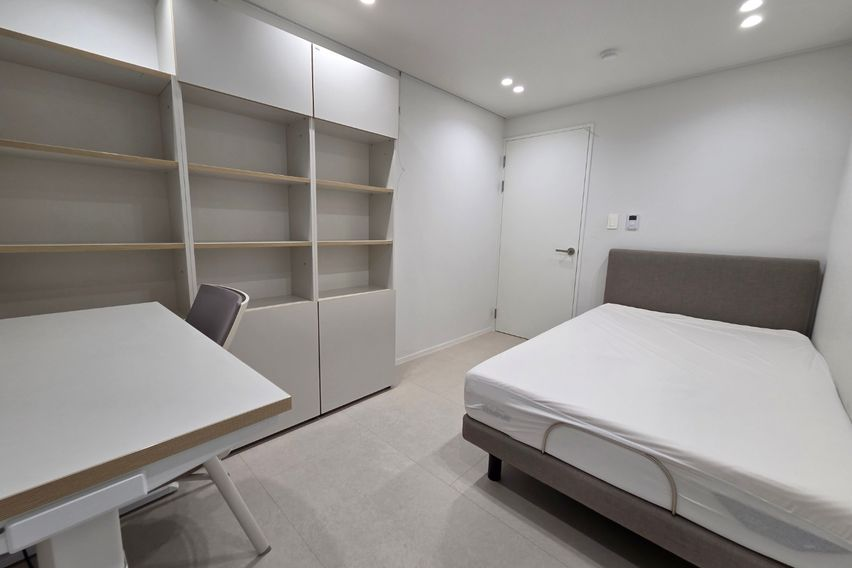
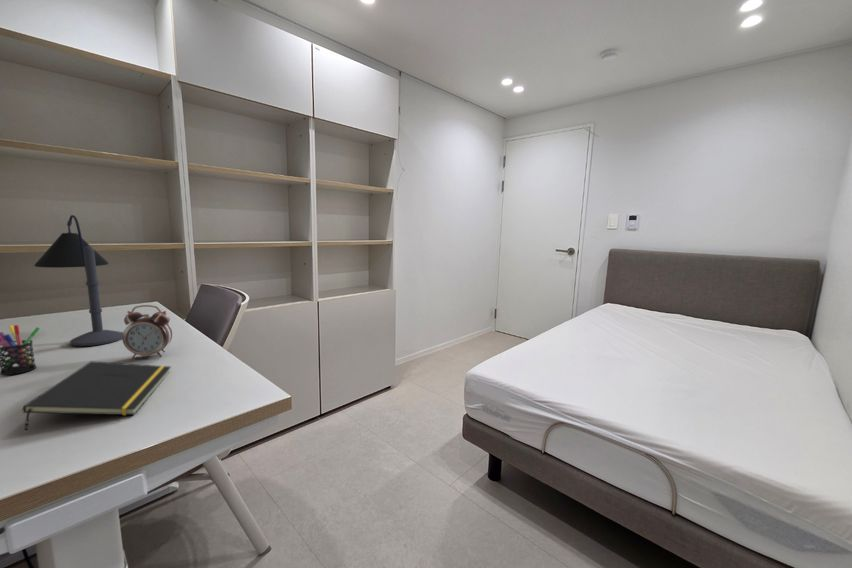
+ desk lamp [33,214,123,347]
+ alarm clock [121,304,173,359]
+ notepad [22,360,172,432]
+ pen holder [0,324,41,376]
